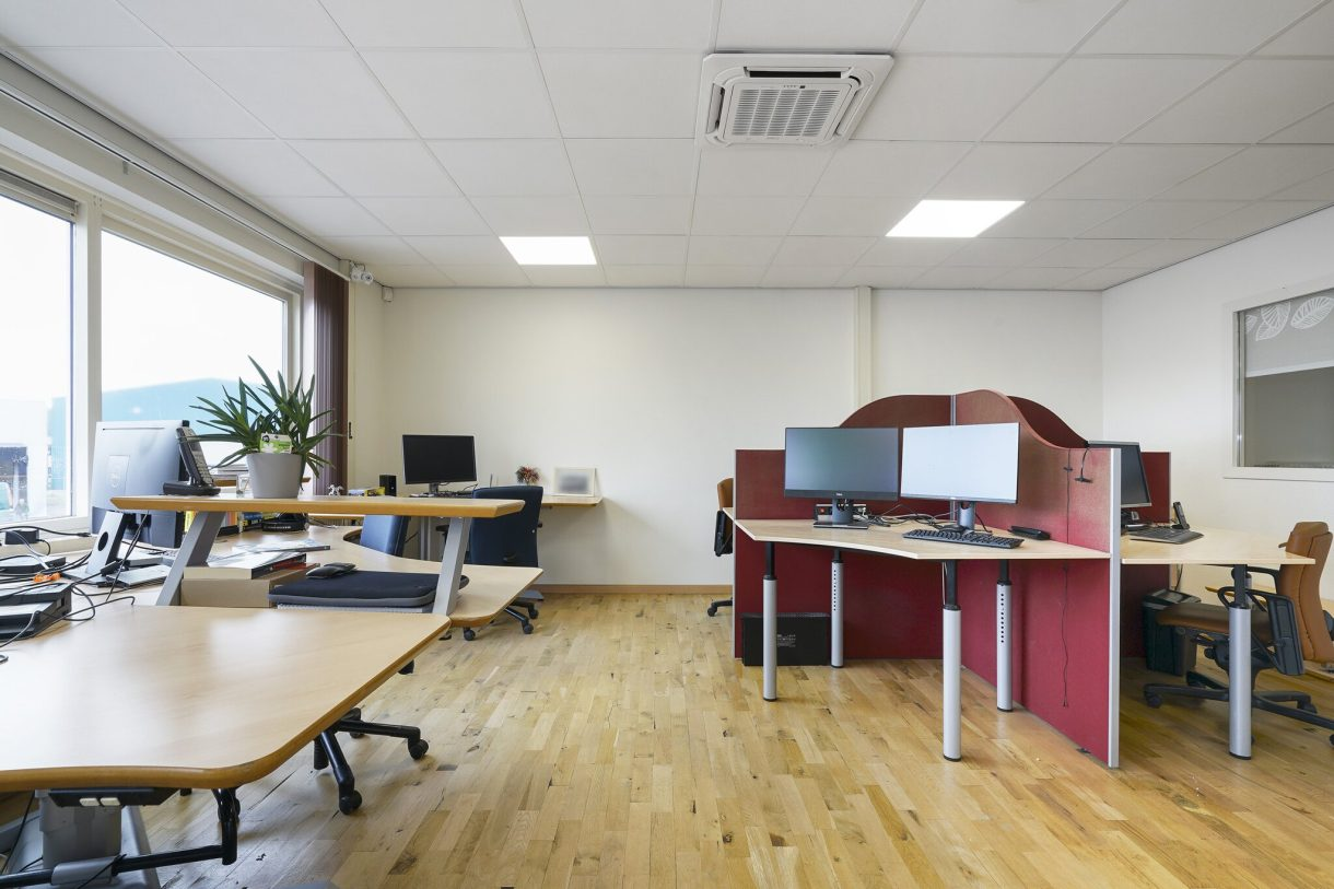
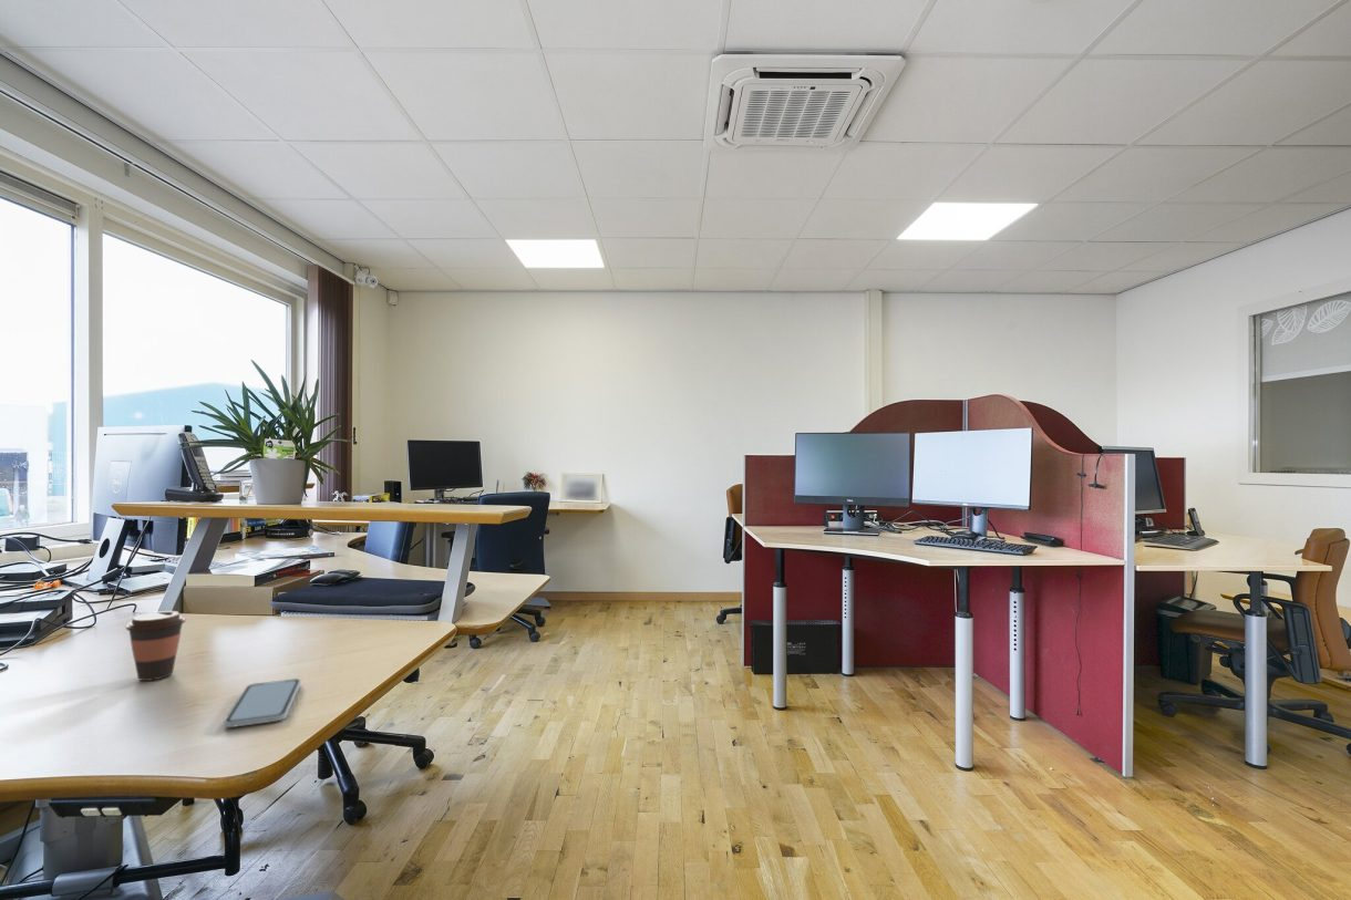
+ coffee cup [124,610,187,682]
+ smartphone [223,677,301,728]
